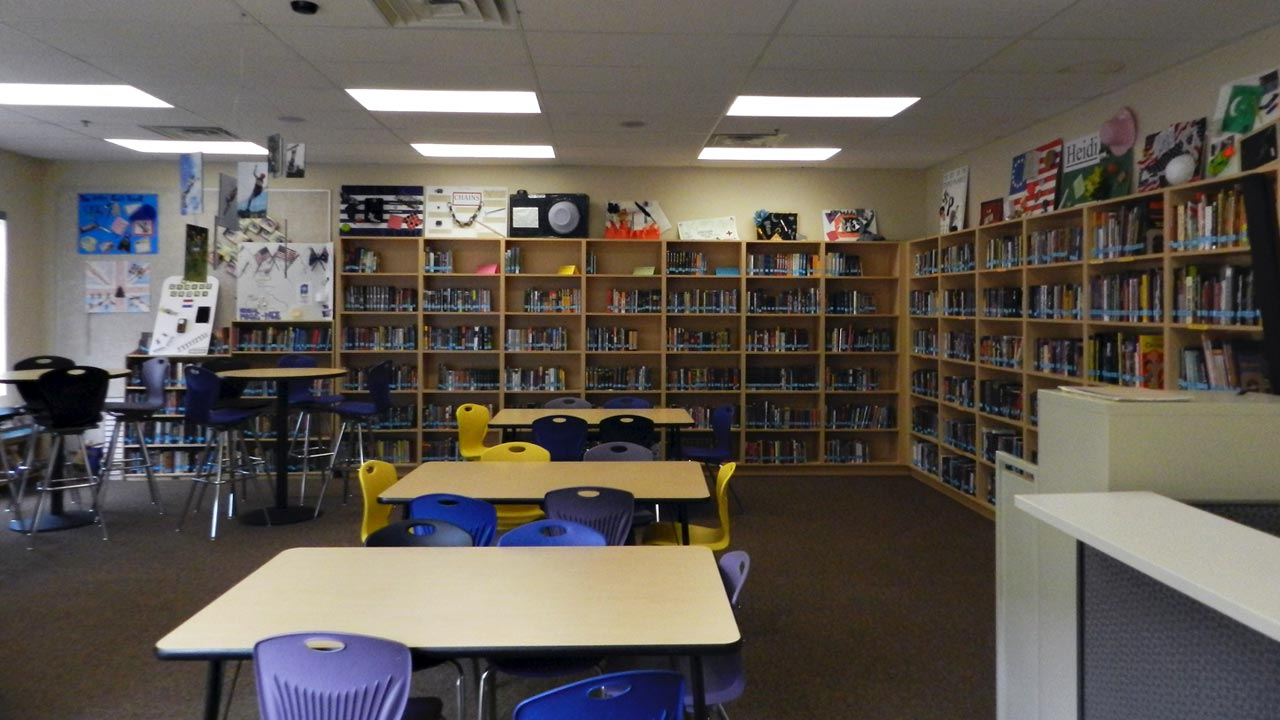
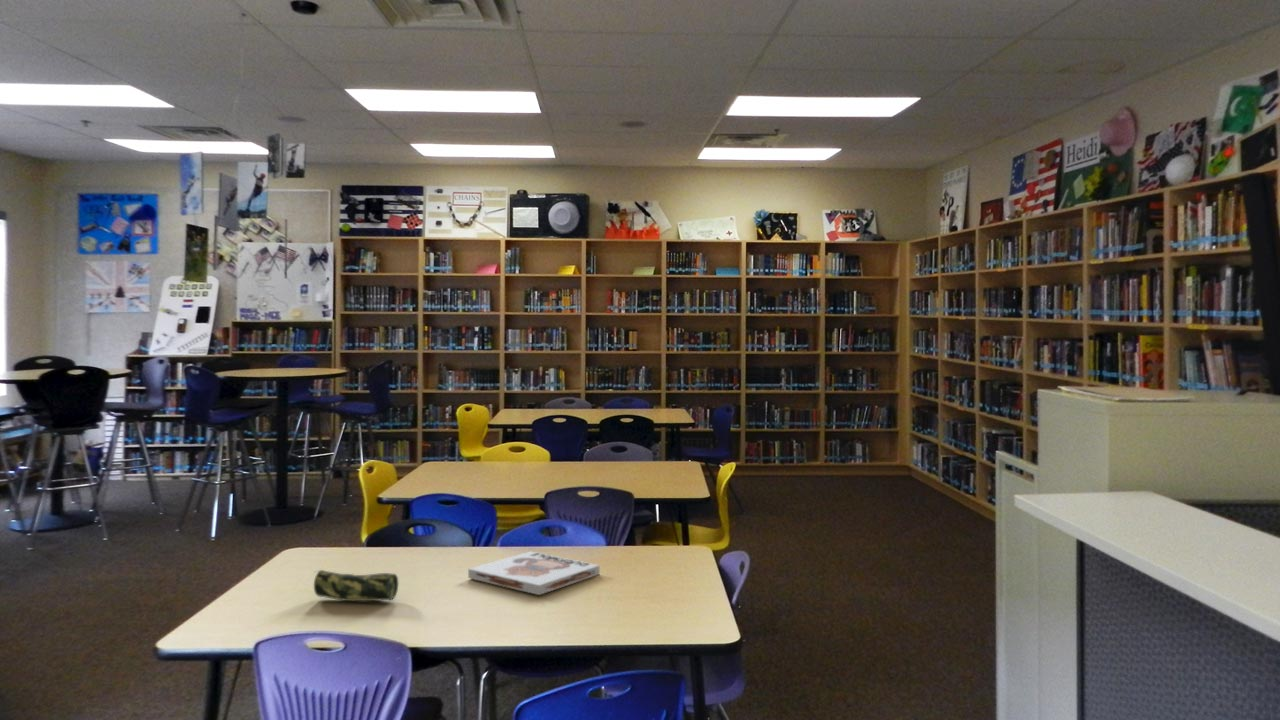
+ board game [467,550,601,596]
+ pencil case [313,569,399,602]
